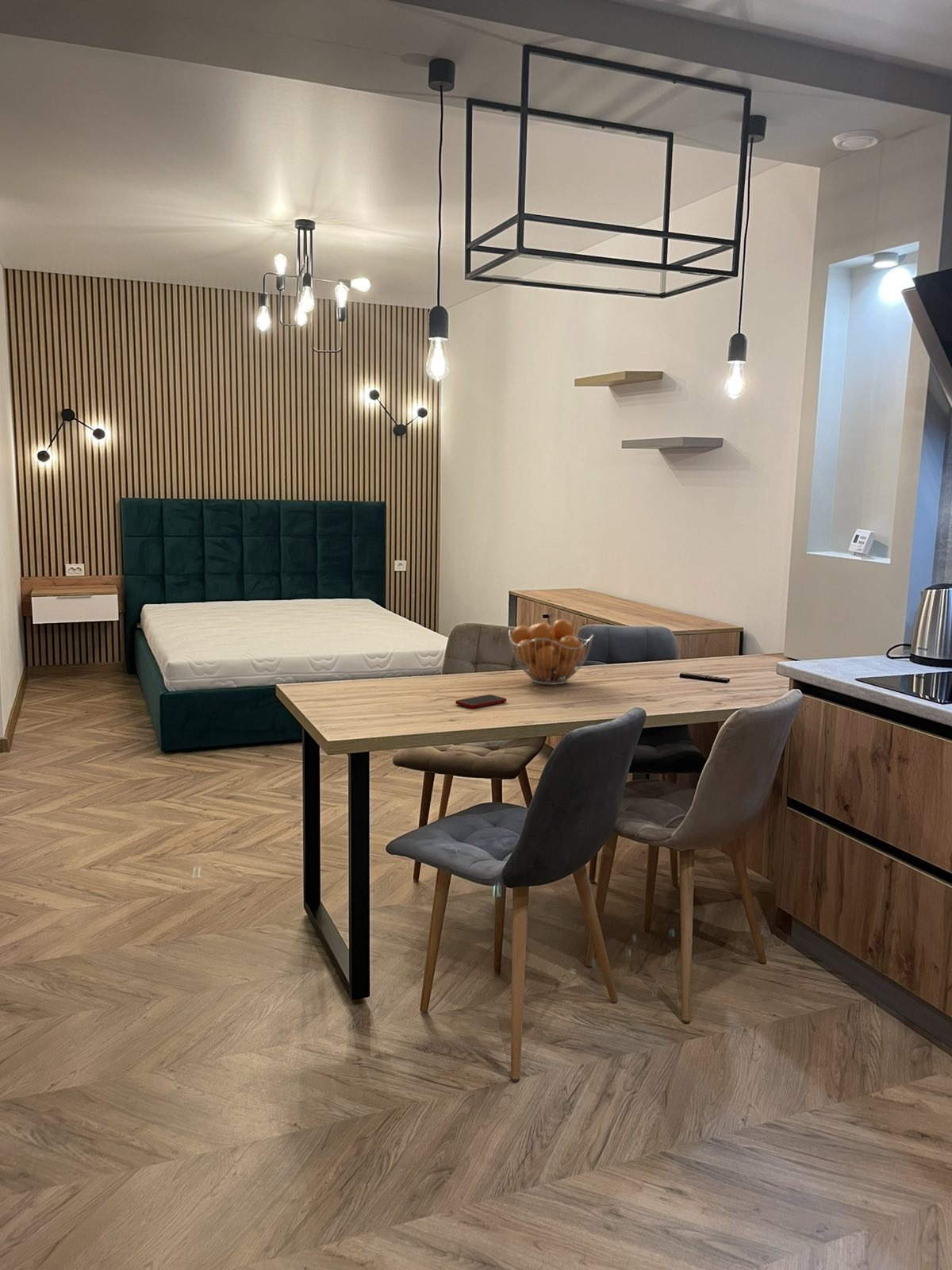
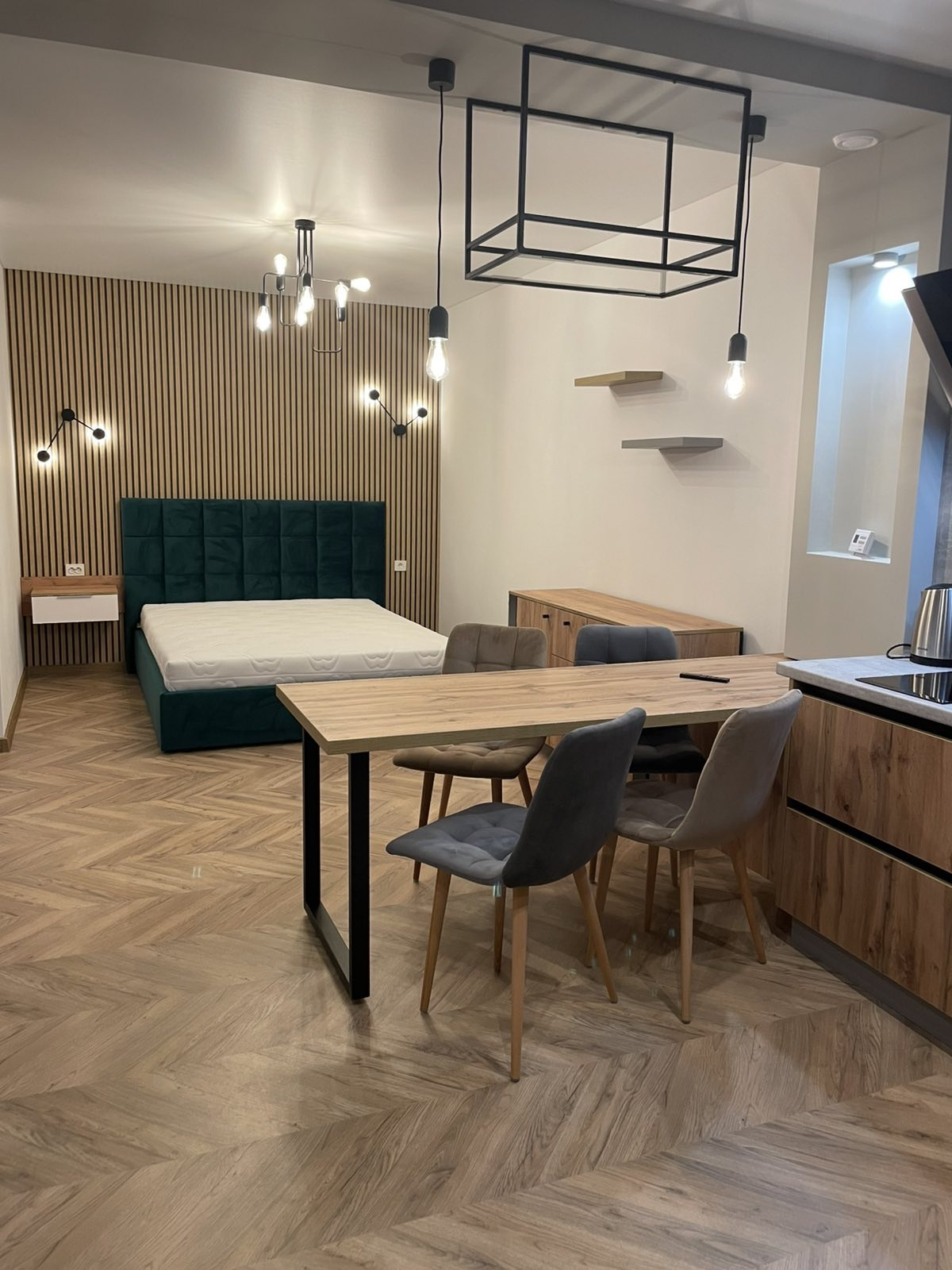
- cell phone [455,694,507,709]
- fruit basket [508,618,594,686]
